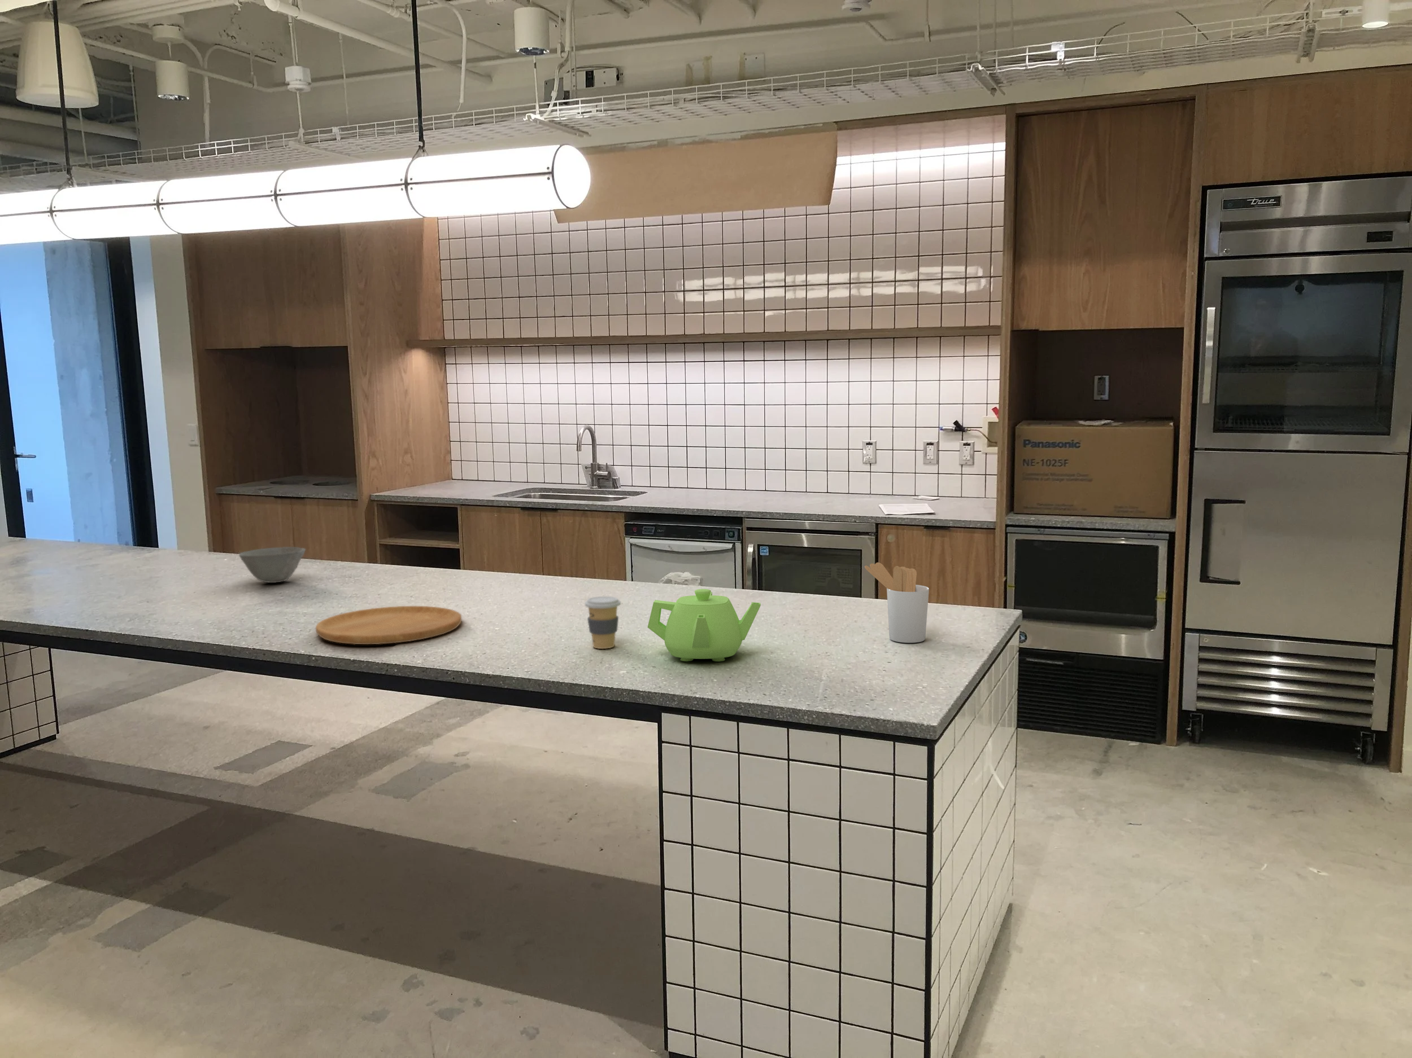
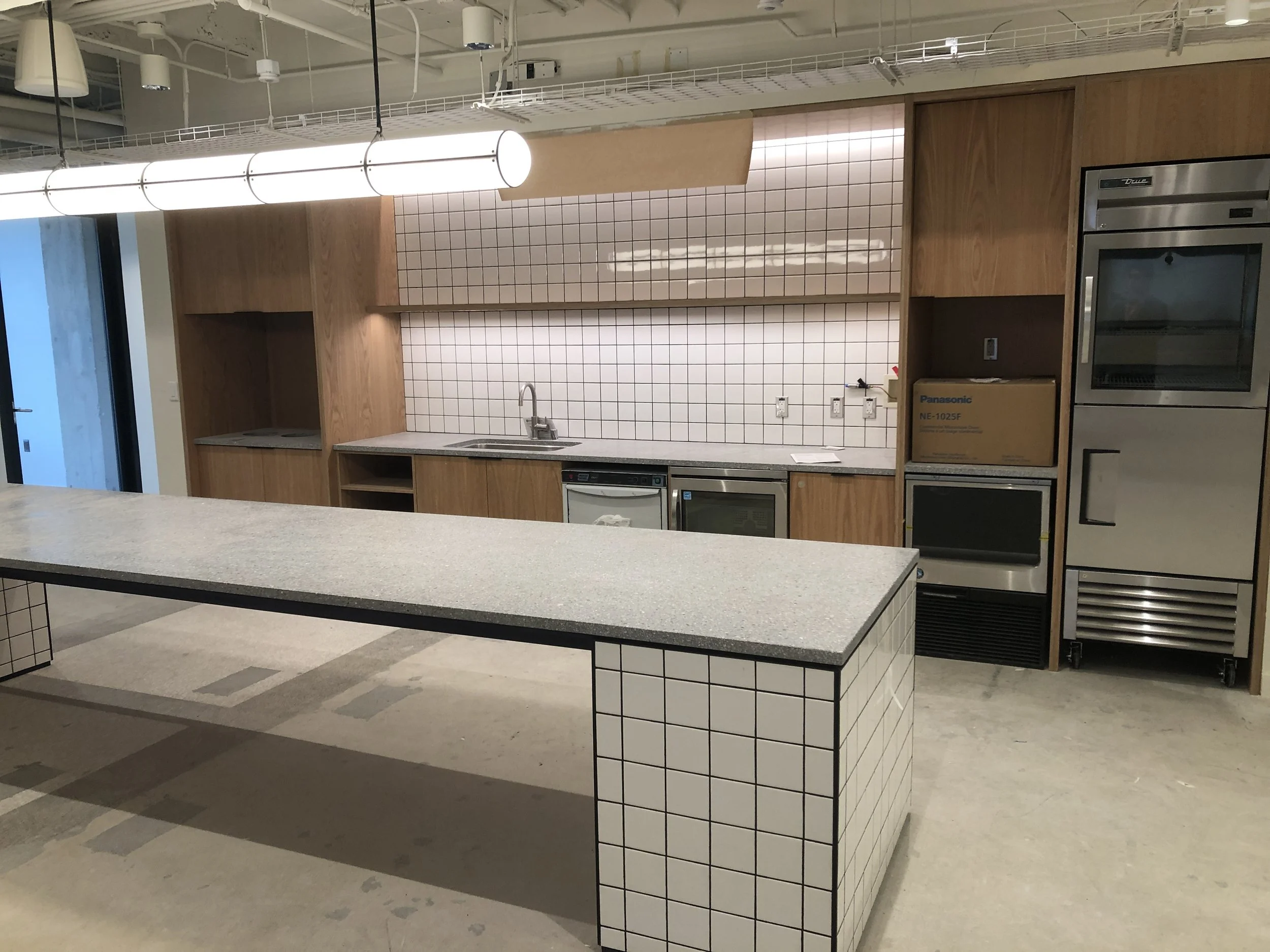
- utensil holder [864,562,929,643]
- cutting board [315,606,463,645]
- teapot [647,589,762,662]
- bowl [238,546,306,583]
- coffee cup [584,596,622,649]
